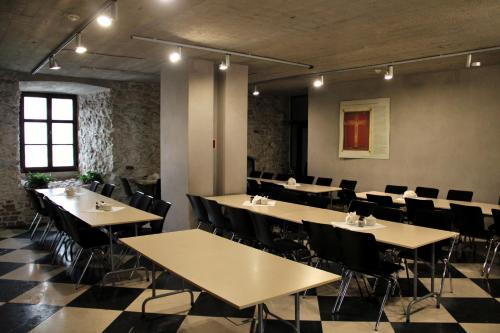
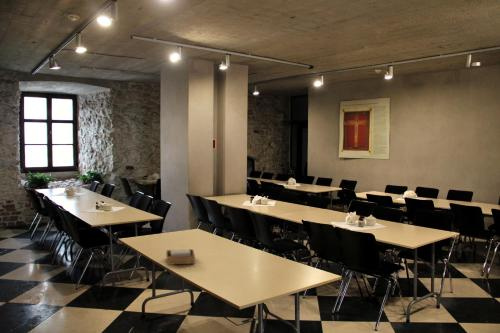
+ napkin holder [165,248,196,266]
